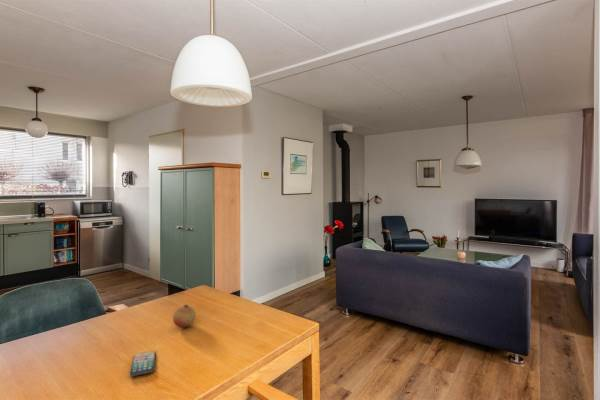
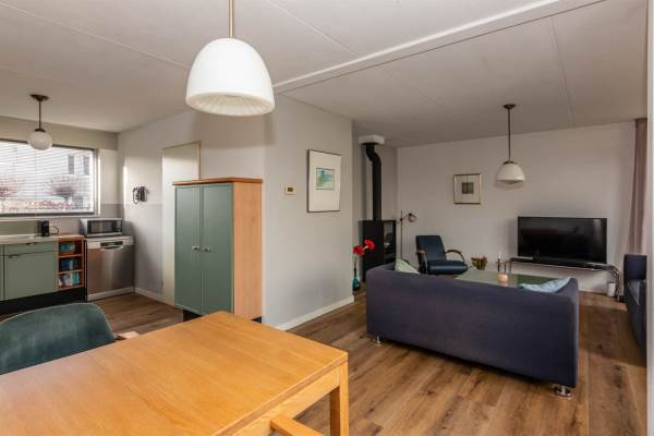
- fruit [172,304,197,329]
- smartphone [129,350,157,377]
